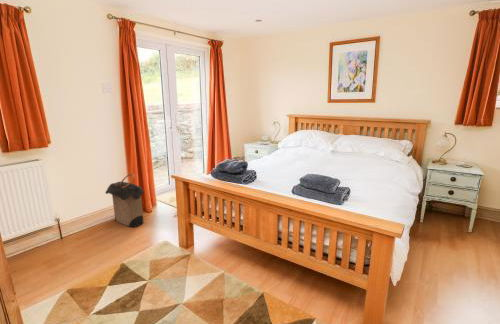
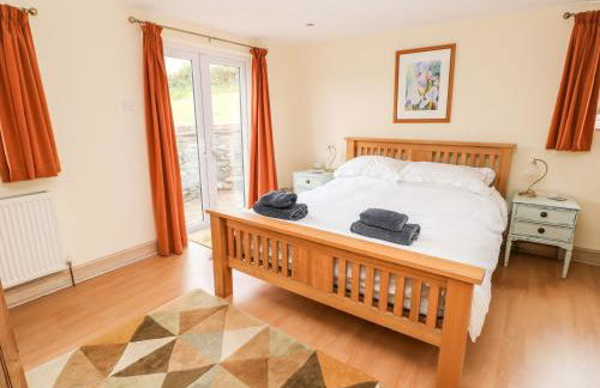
- laundry hamper [104,172,146,228]
